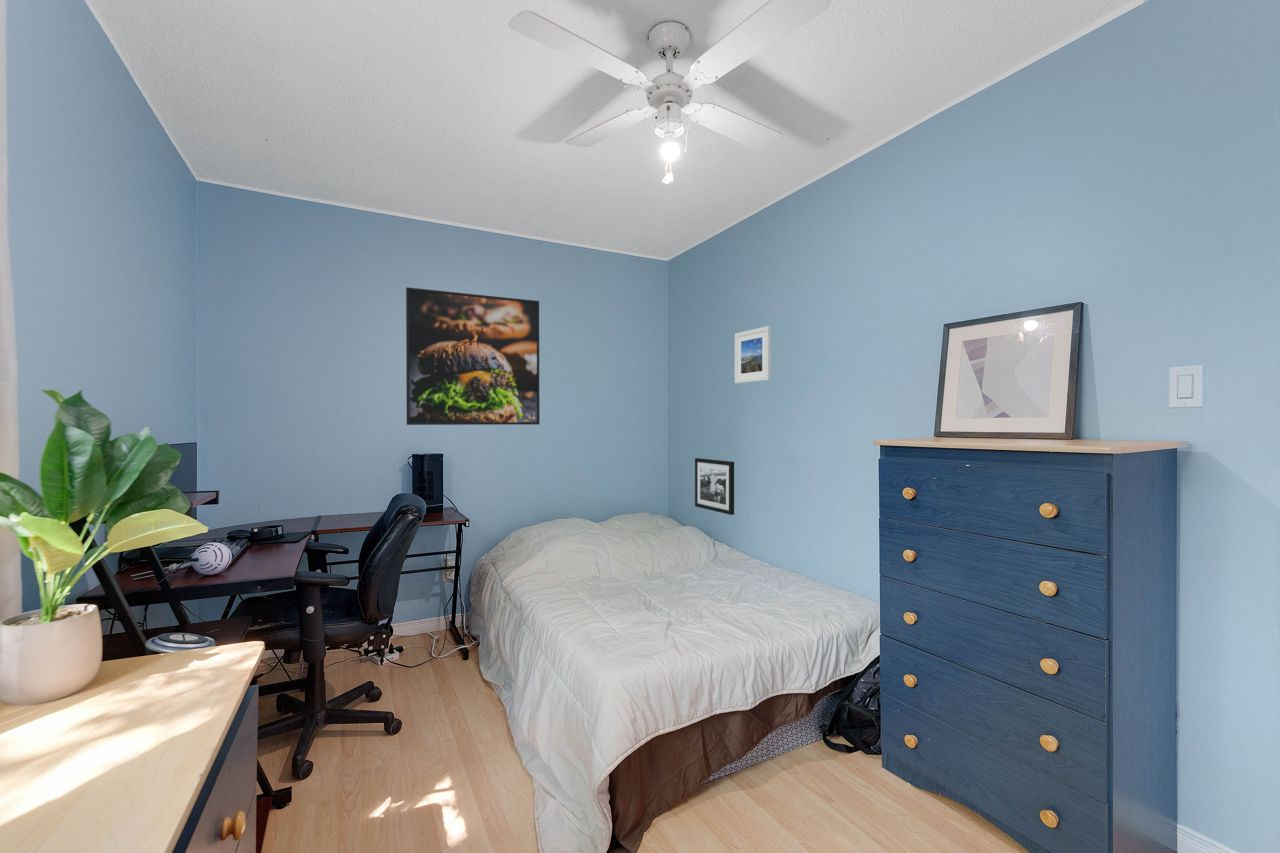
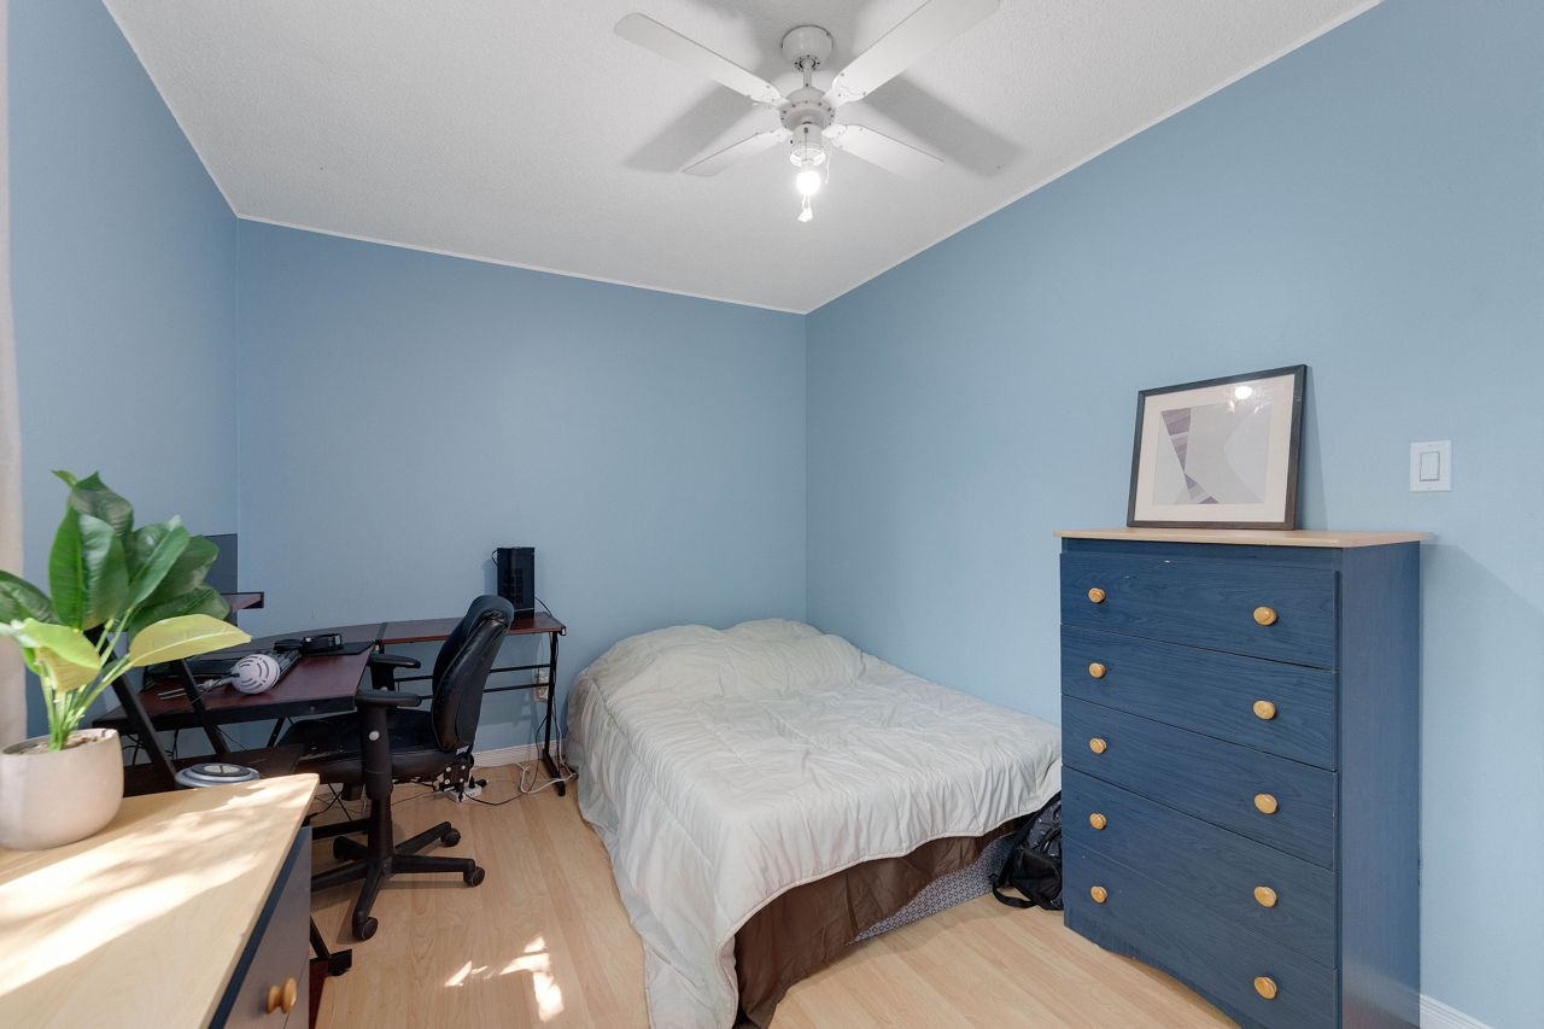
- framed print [405,286,540,426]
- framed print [734,325,772,384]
- picture frame [694,457,735,516]
